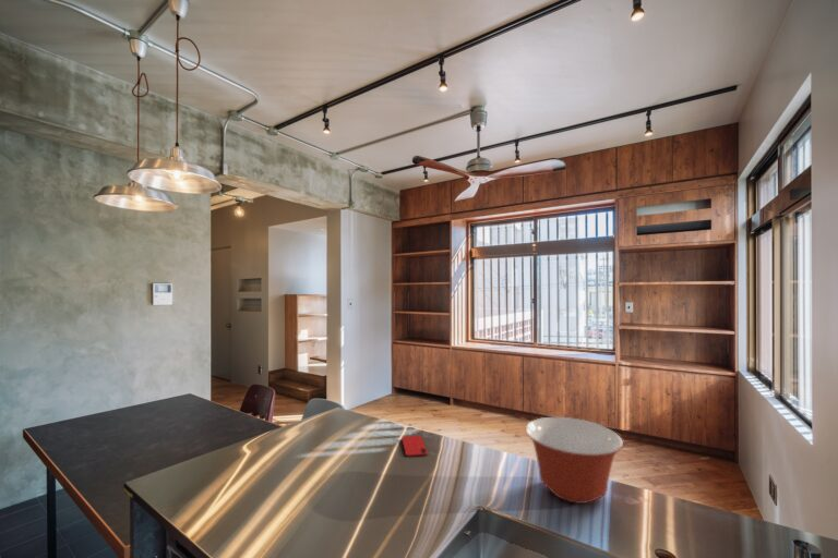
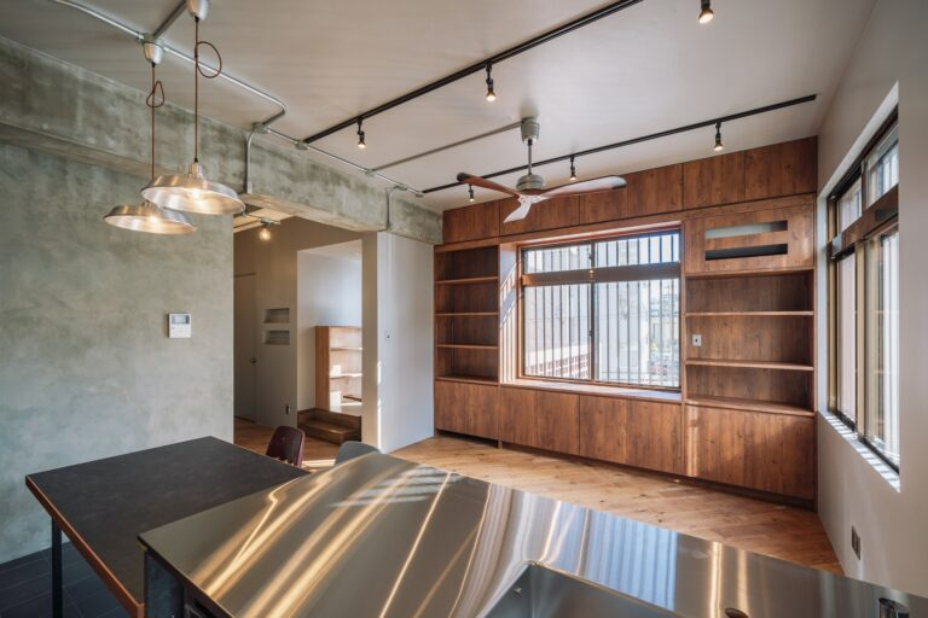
- mixing bowl [525,416,624,505]
- smartphone [400,435,429,458]
